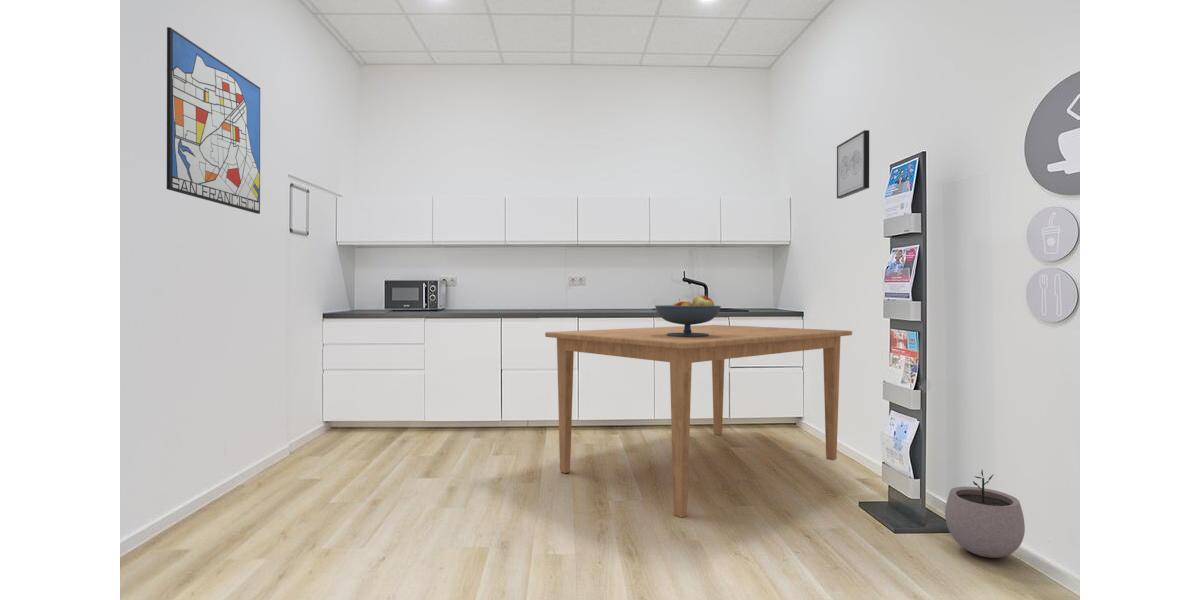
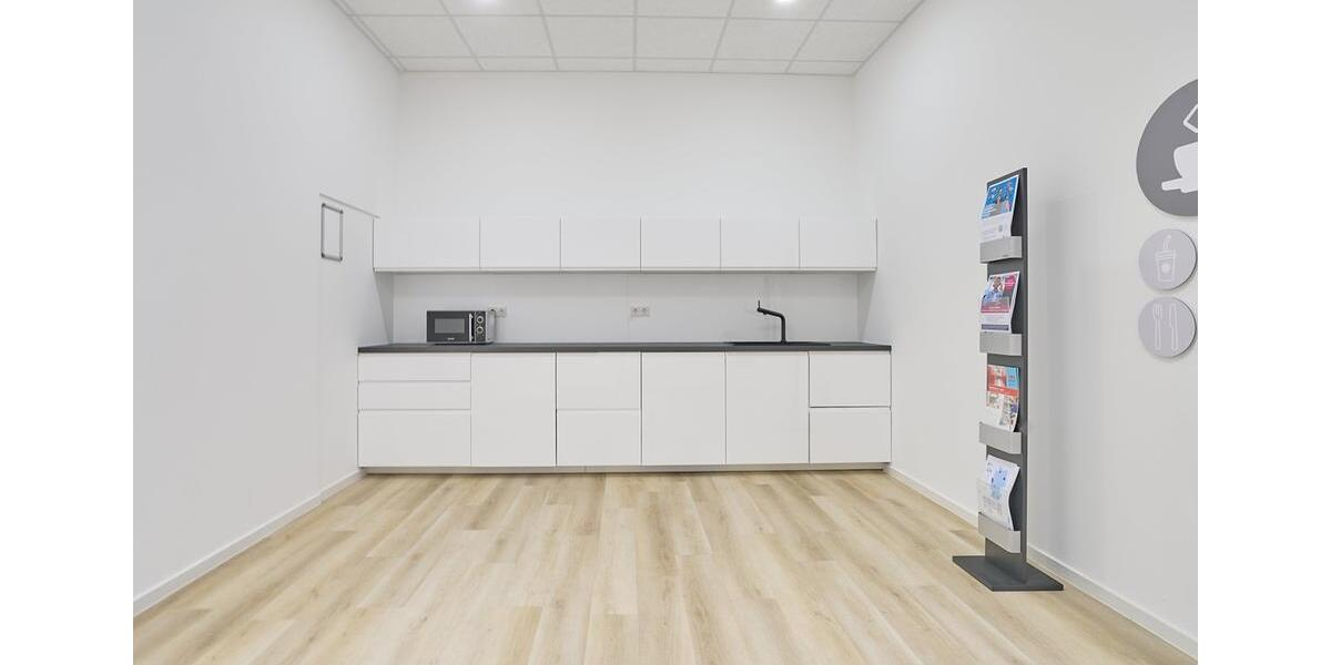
- wall art [836,129,870,200]
- plant pot [944,469,1026,559]
- fruit bowl [654,294,722,337]
- wall art [166,26,261,215]
- dining table [544,324,853,519]
